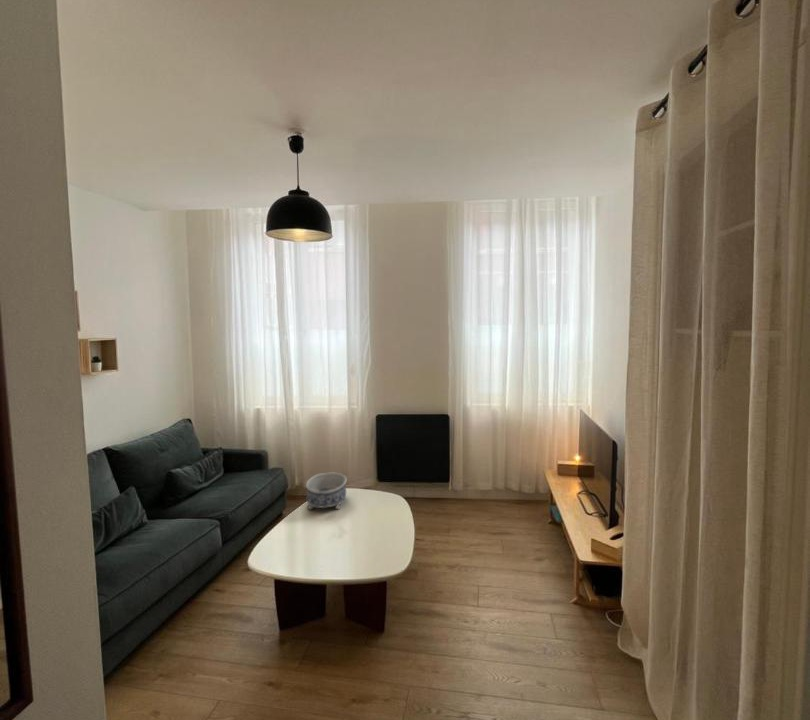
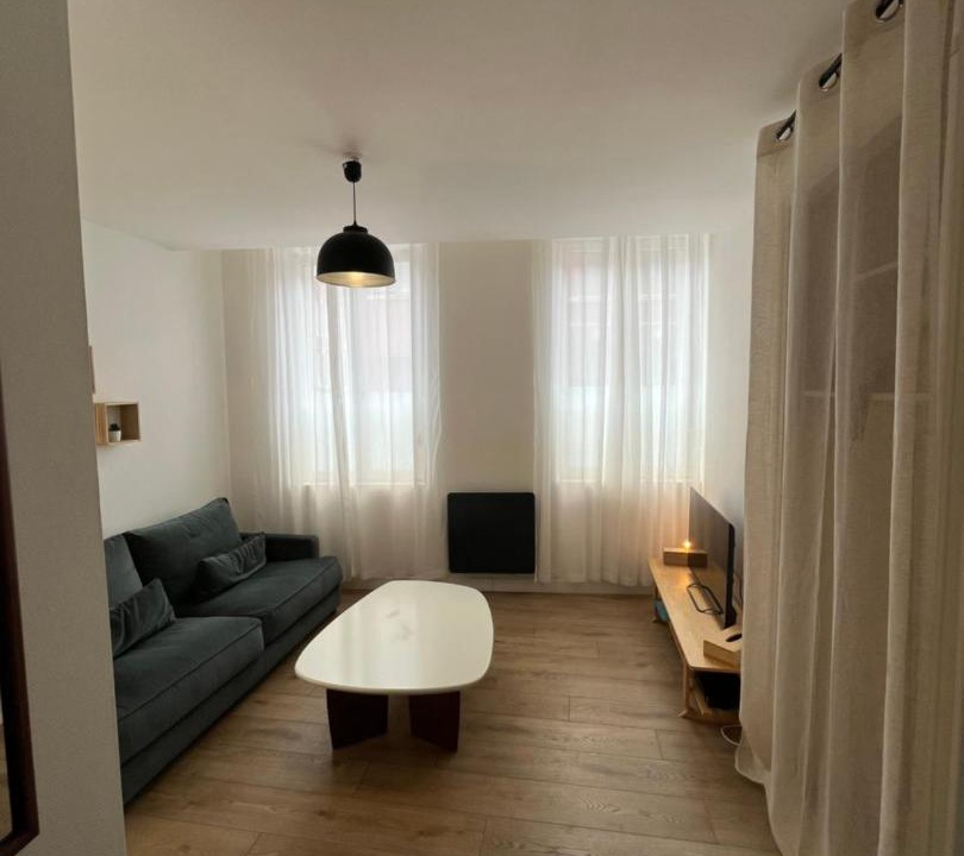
- decorative bowl [305,472,348,511]
